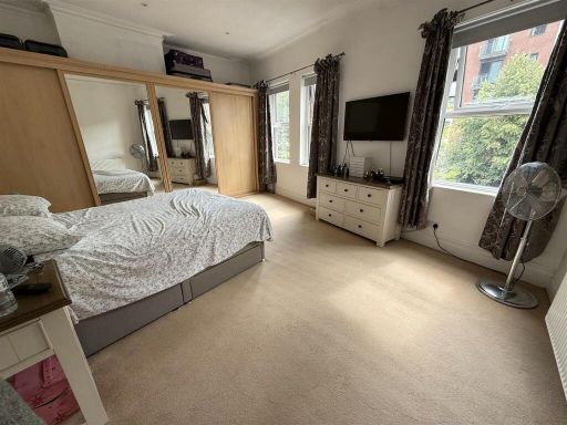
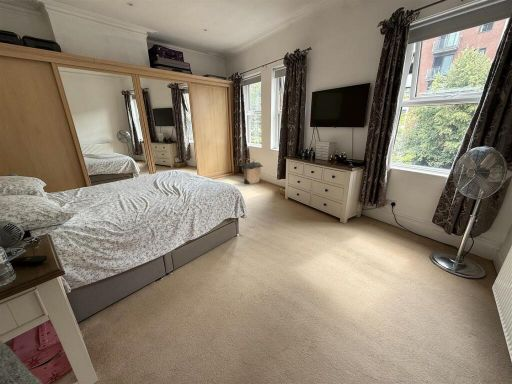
+ laundry hamper [240,157,264,185]
